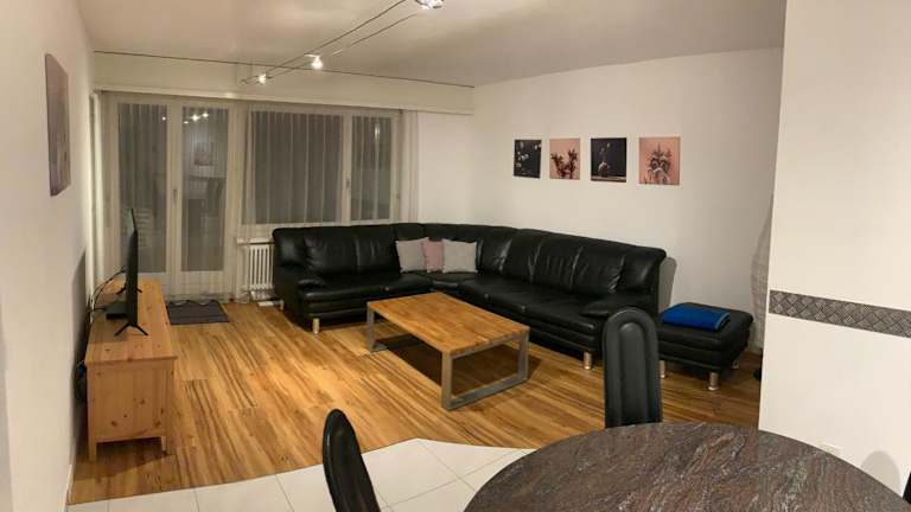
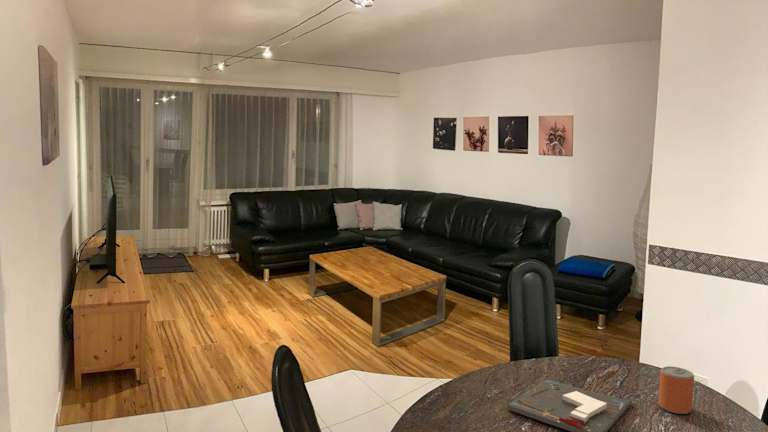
+ beverage can [657,365,695,415]
+ board game [506,379,632,432]
